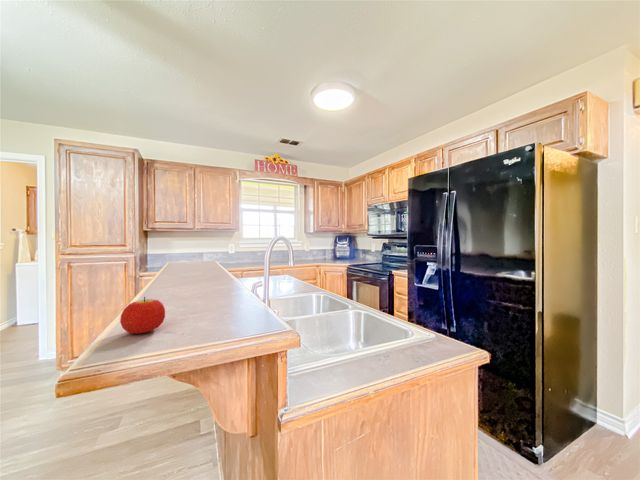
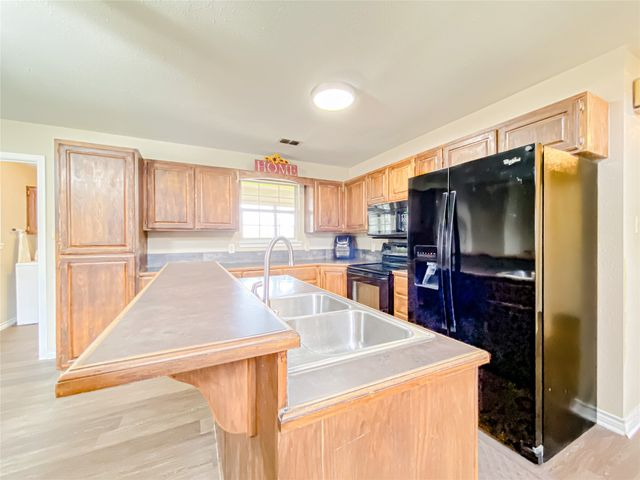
- fruit [119,296,166,335]
